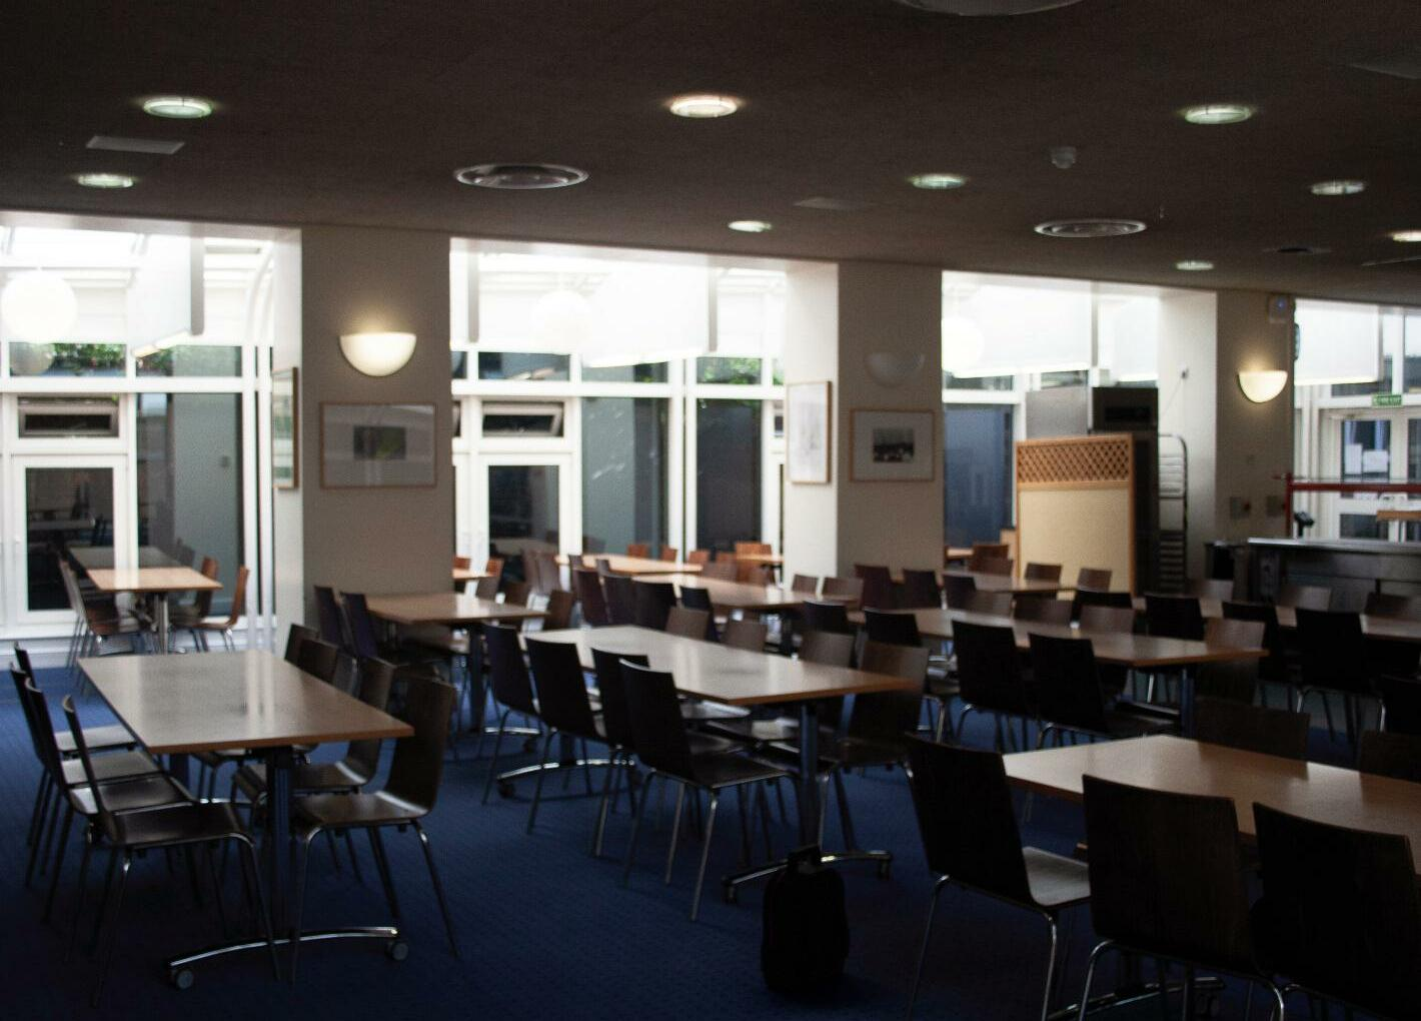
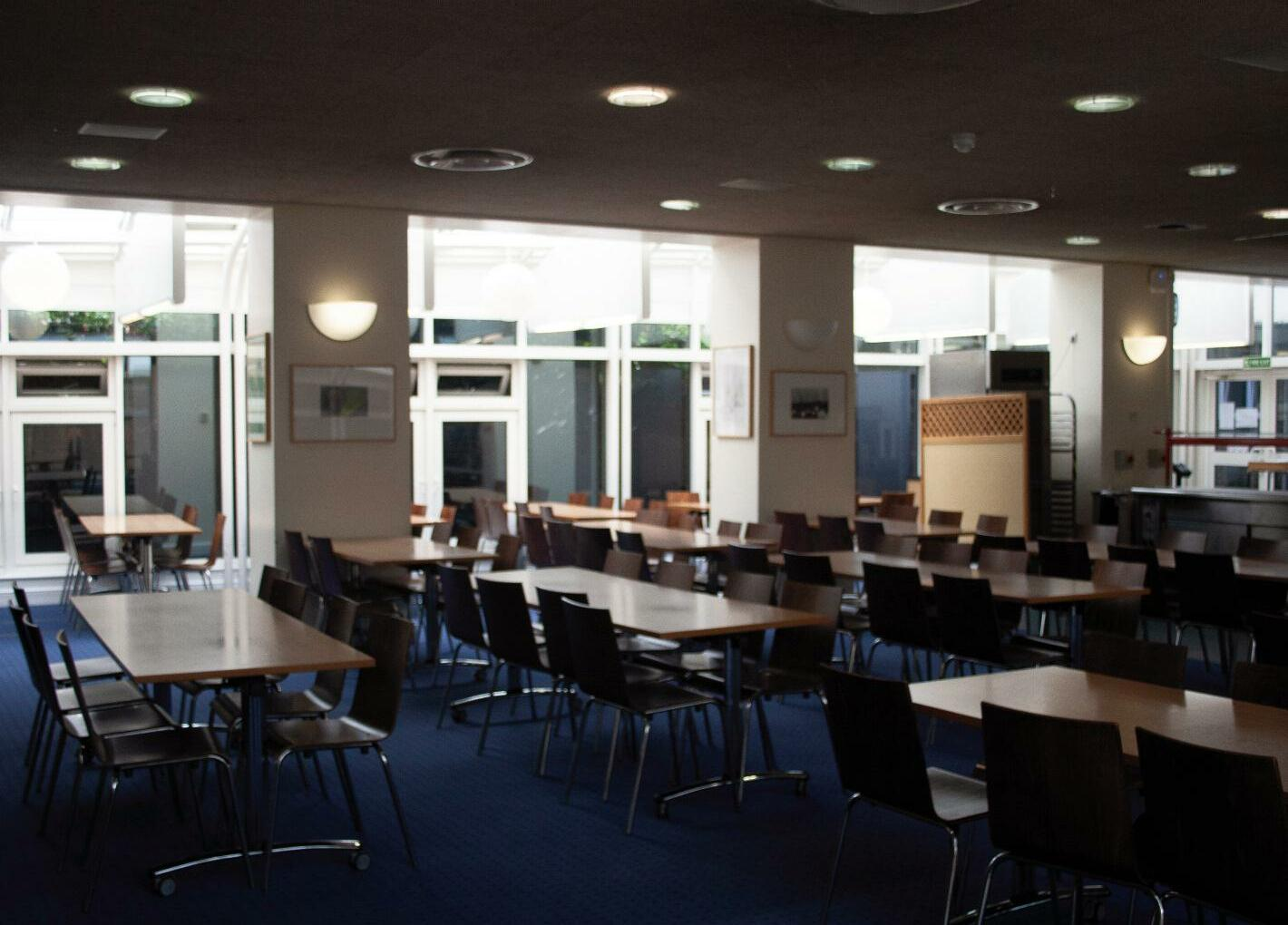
- backpack [759,843,852,993]
